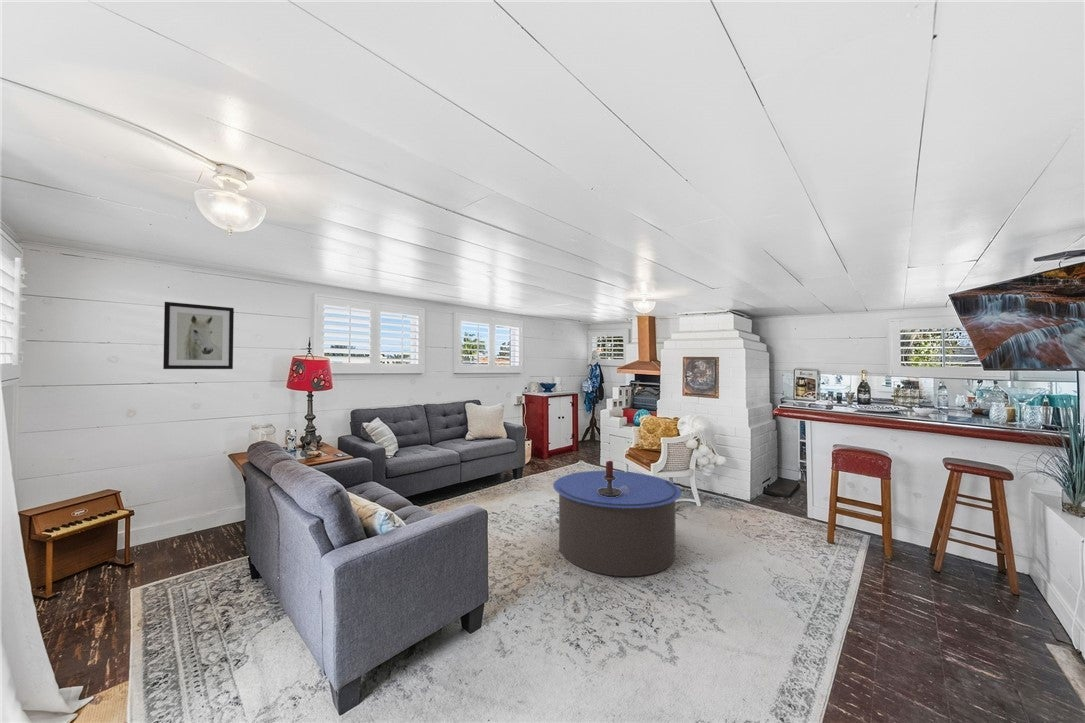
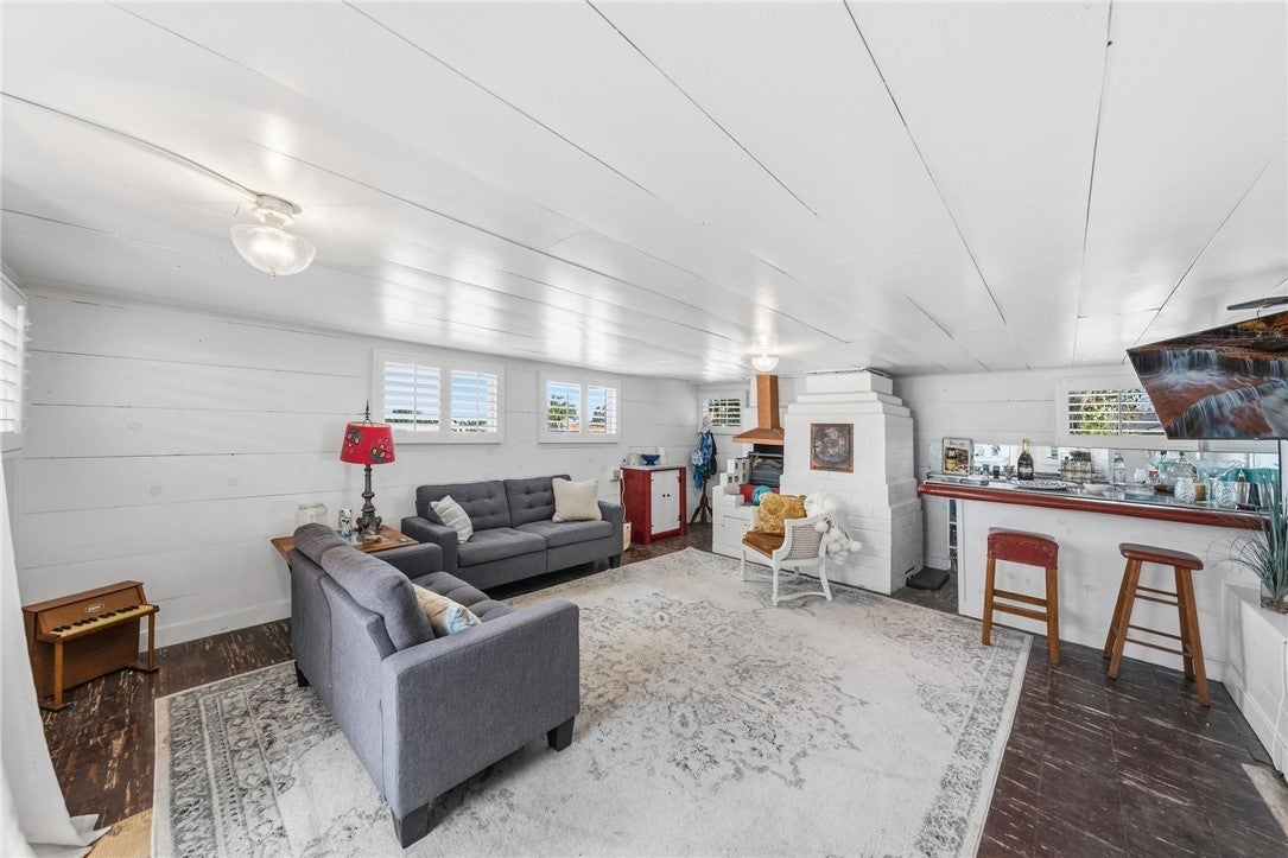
- coffee table [552,470,683,577]
- wall art [162,301,235,370]
- candle holder [598,460,629,497]
